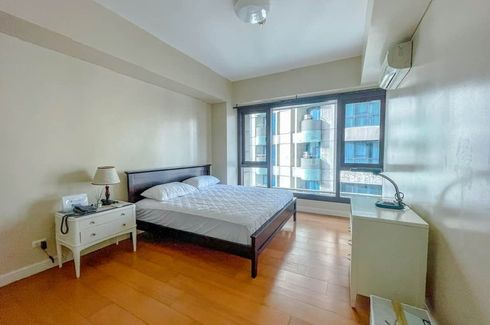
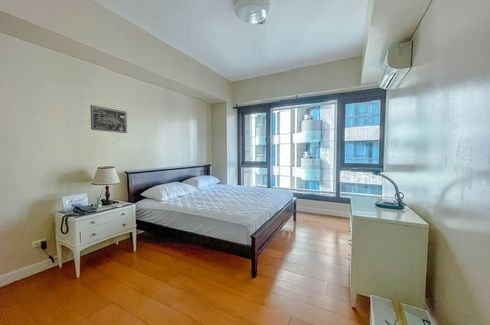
+ wall art [90,104,128,134]
